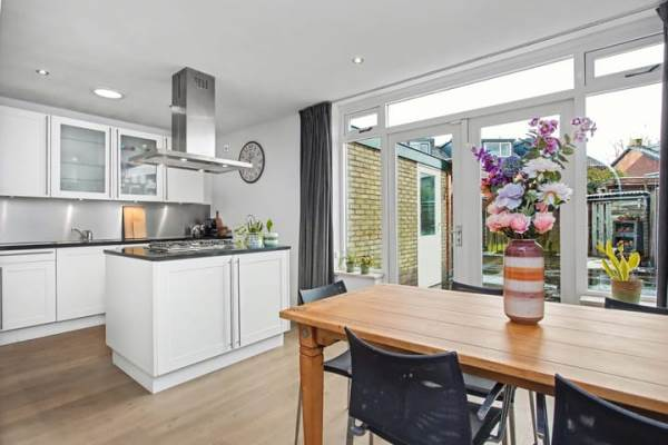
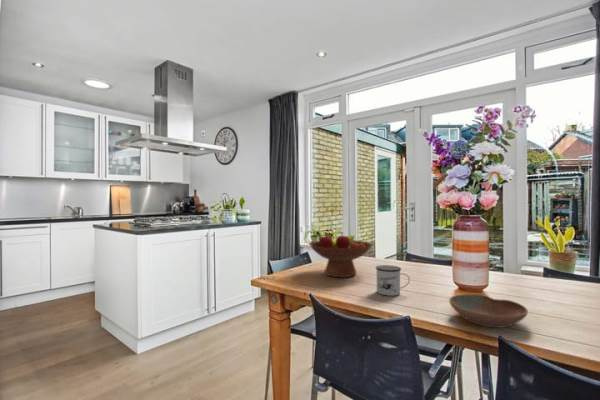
+ mug [375,264,411,297]
+ bowl [448,293,529,328]
+ fruit bowl [308,230,374,278]
